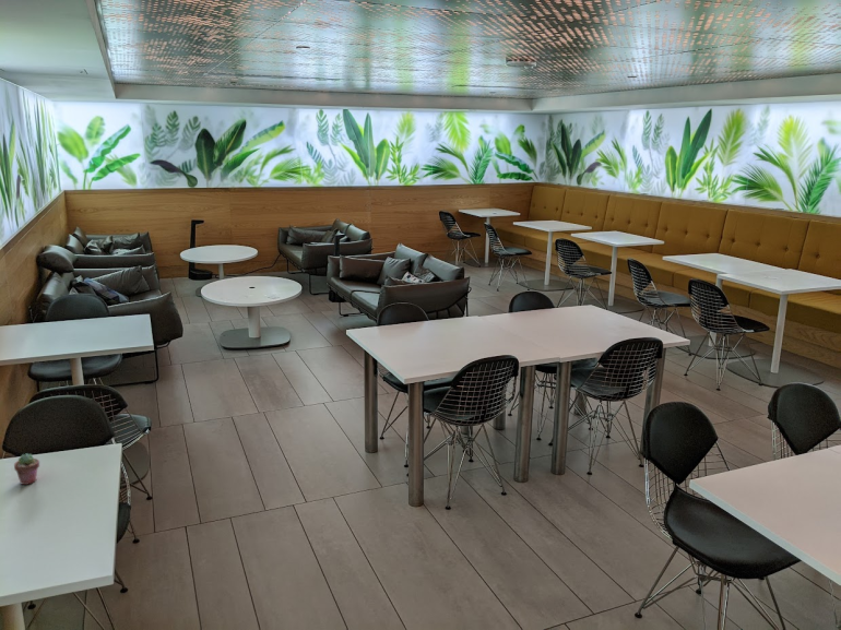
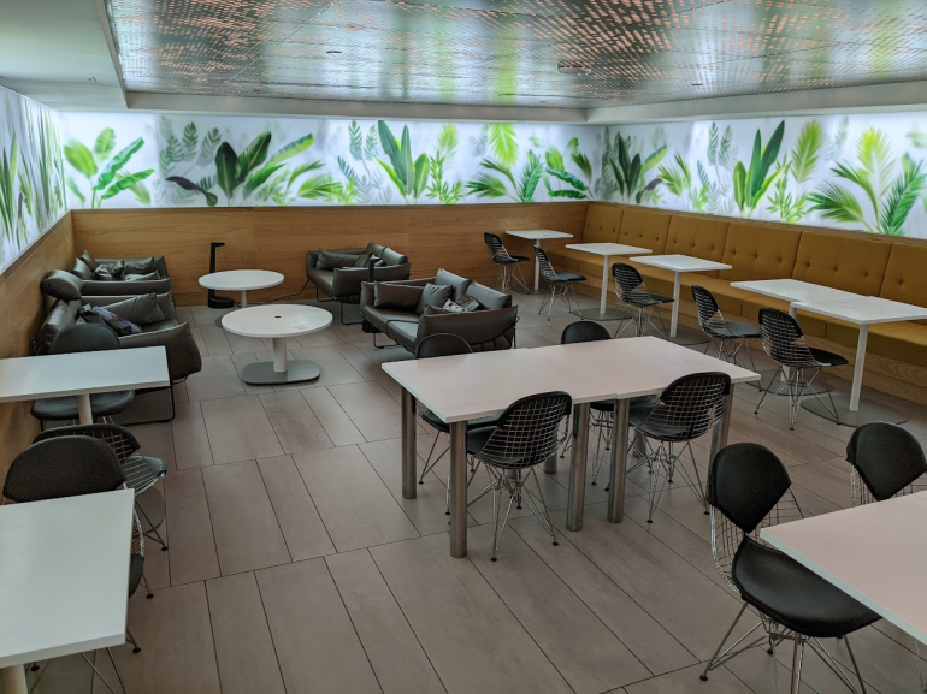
- potted succulent [13,452,40,486]
